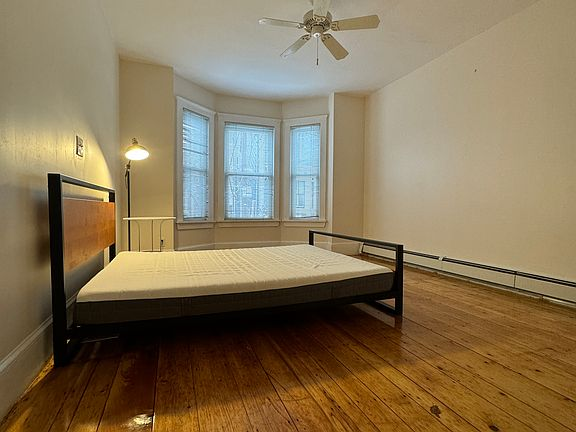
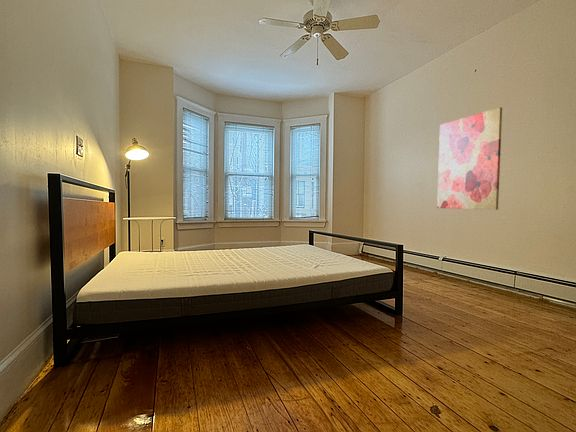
+ wall art [436,107,503,211]
